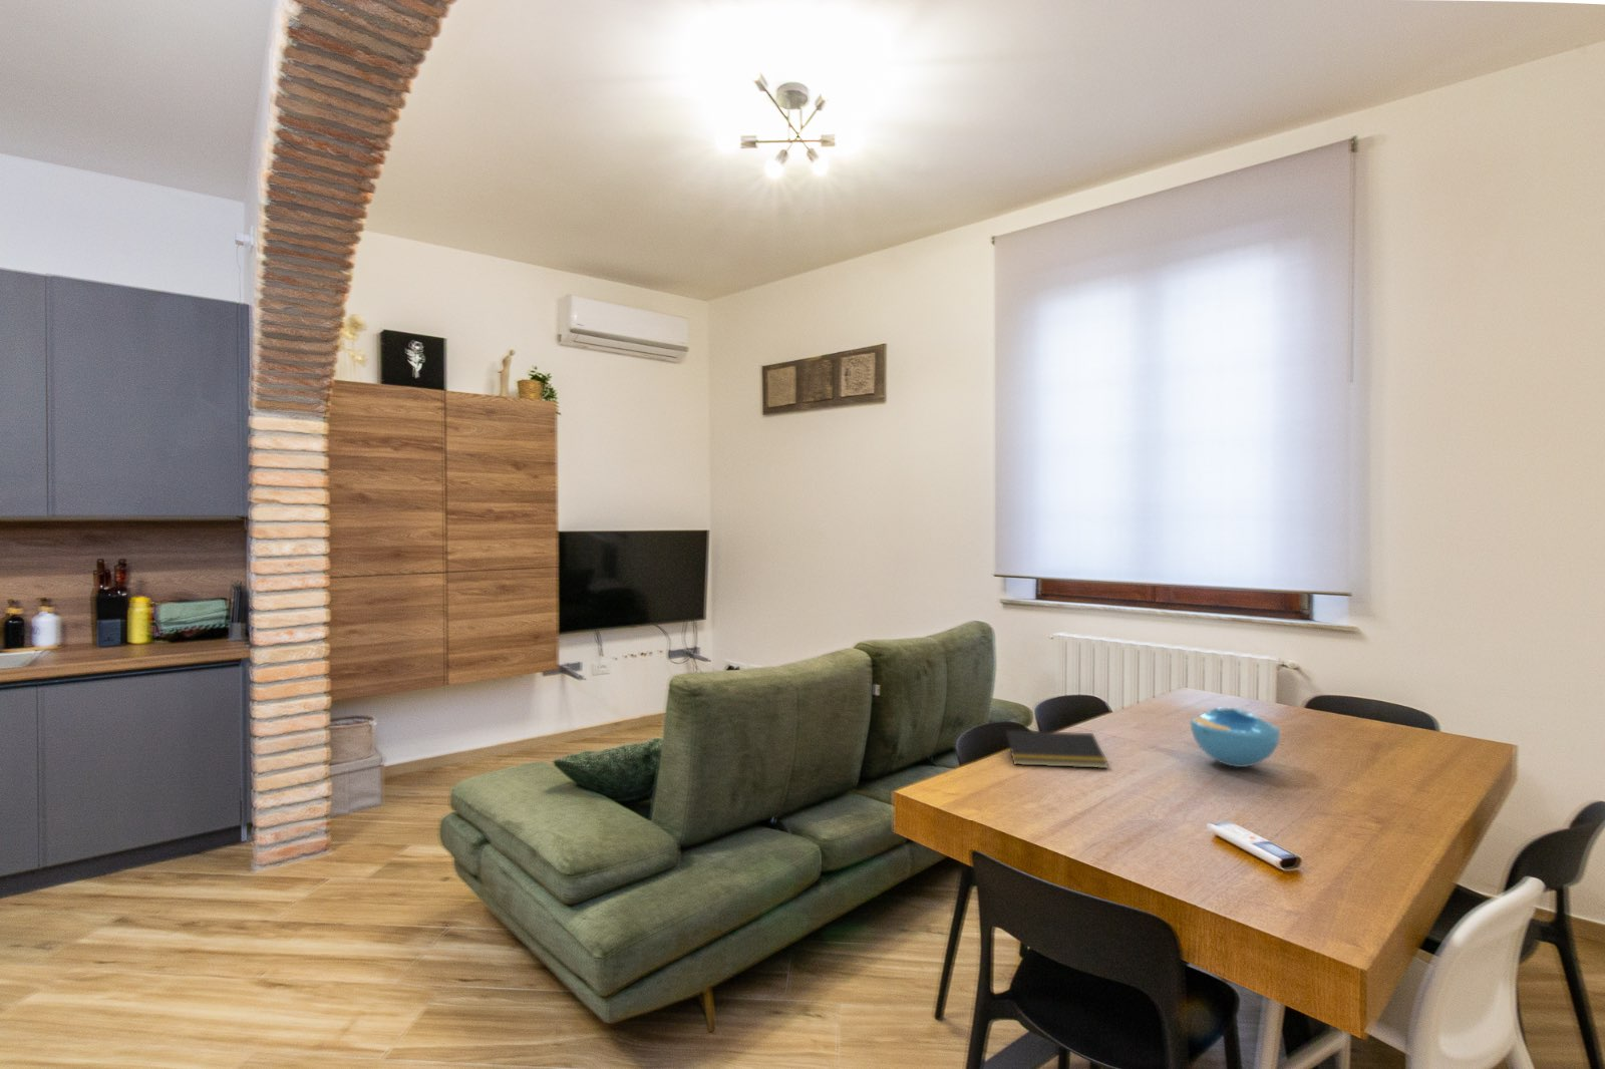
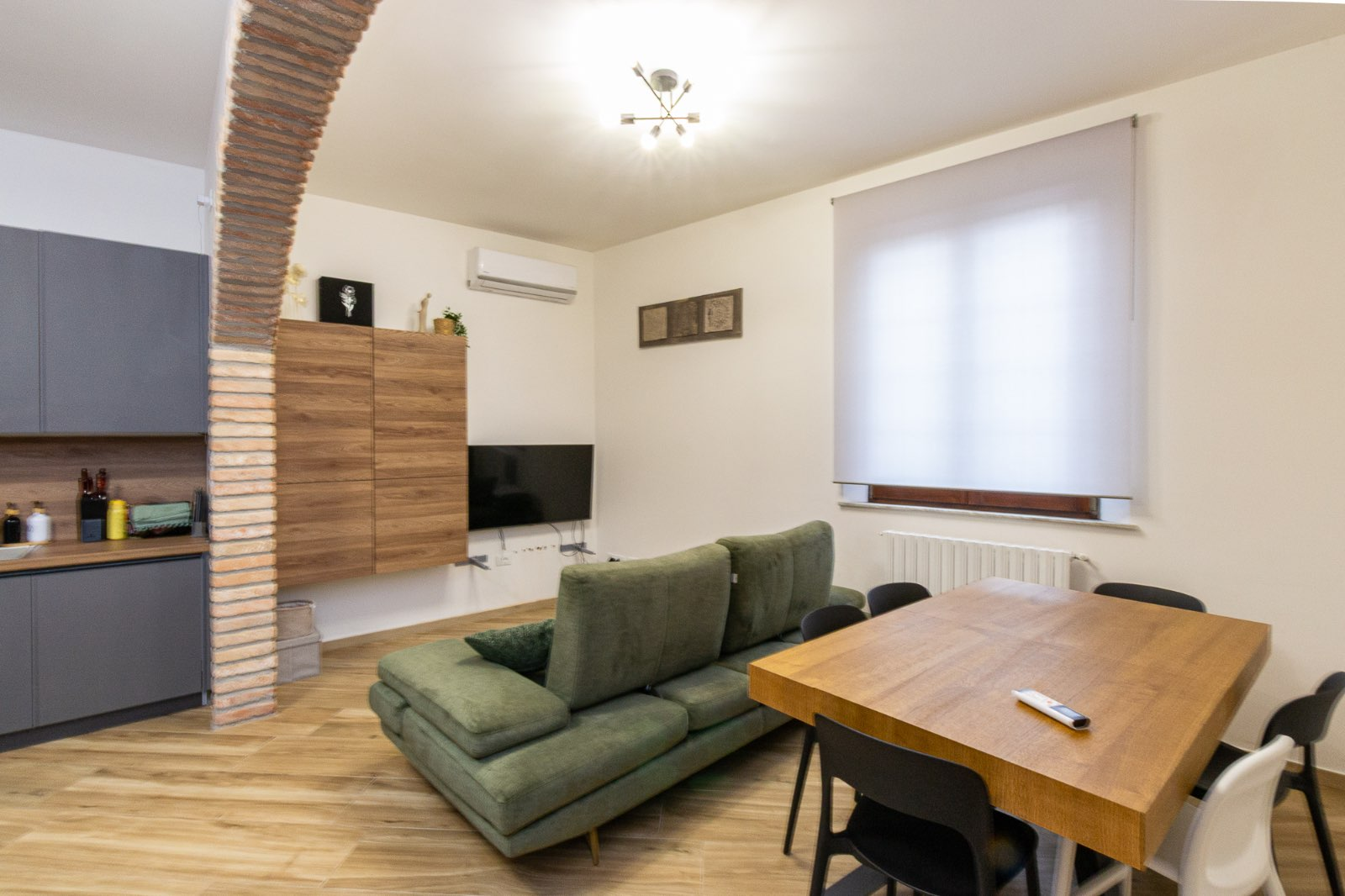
- notepad [1004,729,1110,770]
- bowl [1190,706,1280,768]
